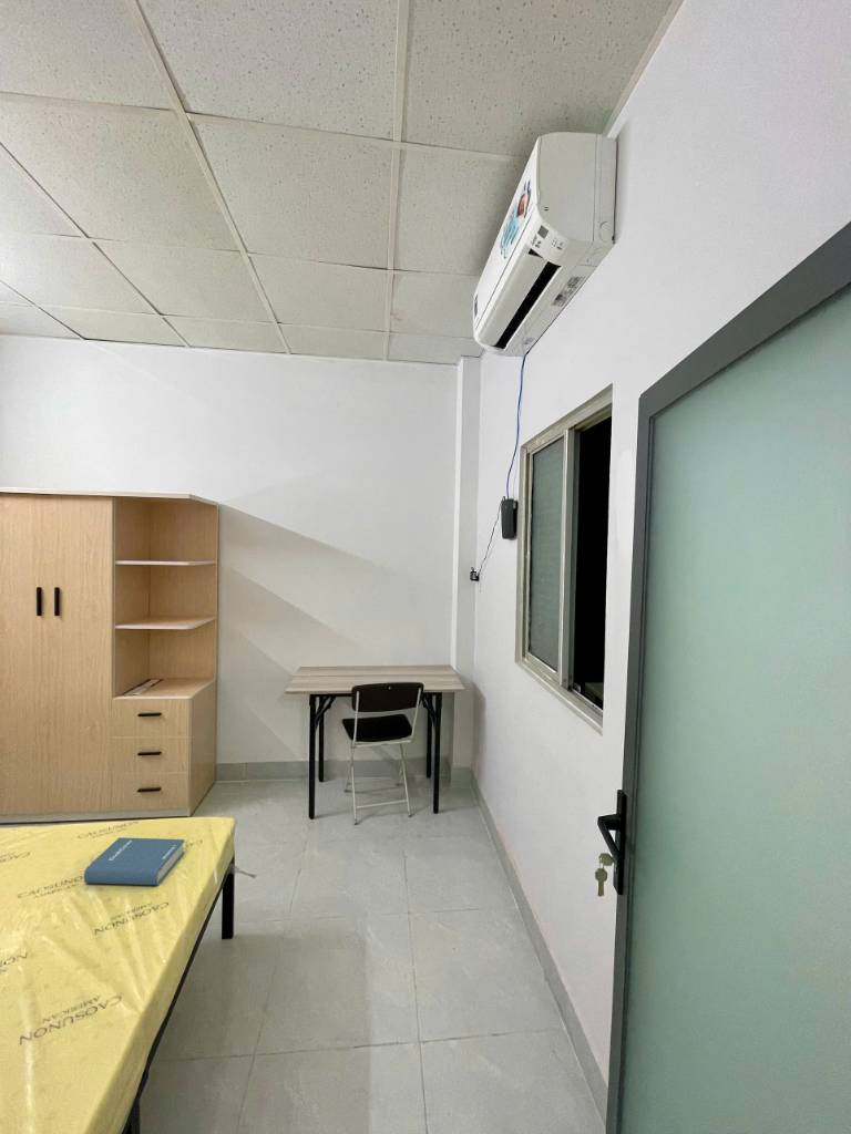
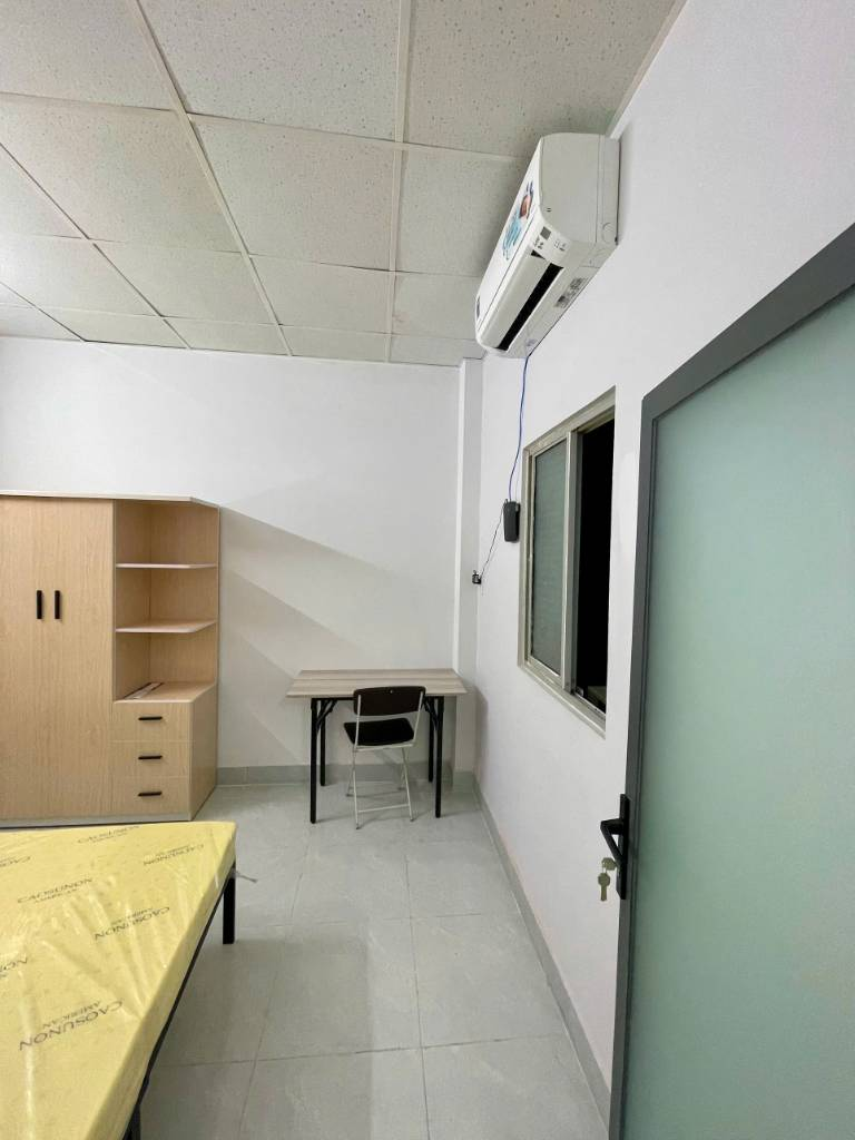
- hardback book [83,836,185,886]
